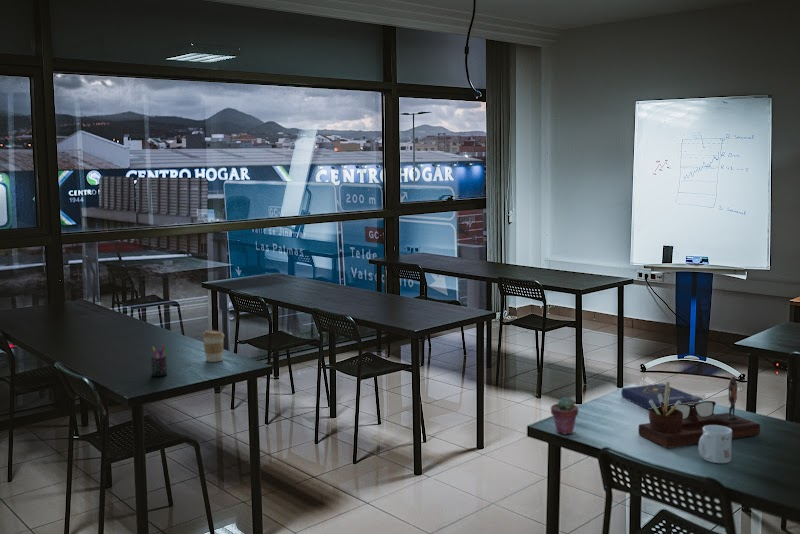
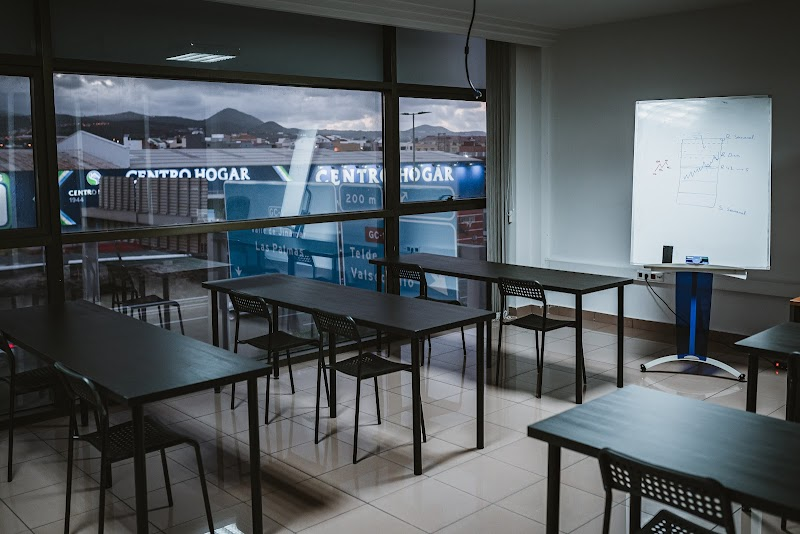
- coffee cup [202,329,226,363]
- potted succulent [550,396,579,435]
- book [620,382,704,410]
- desk organizer [637,375,761,449]
- mug [697,425,733,464]
- pen holder [150,344,169,378]
